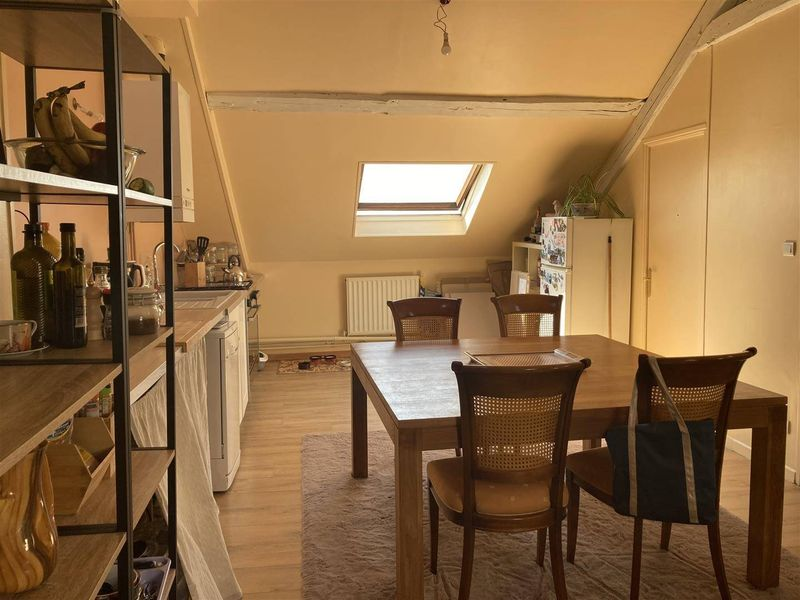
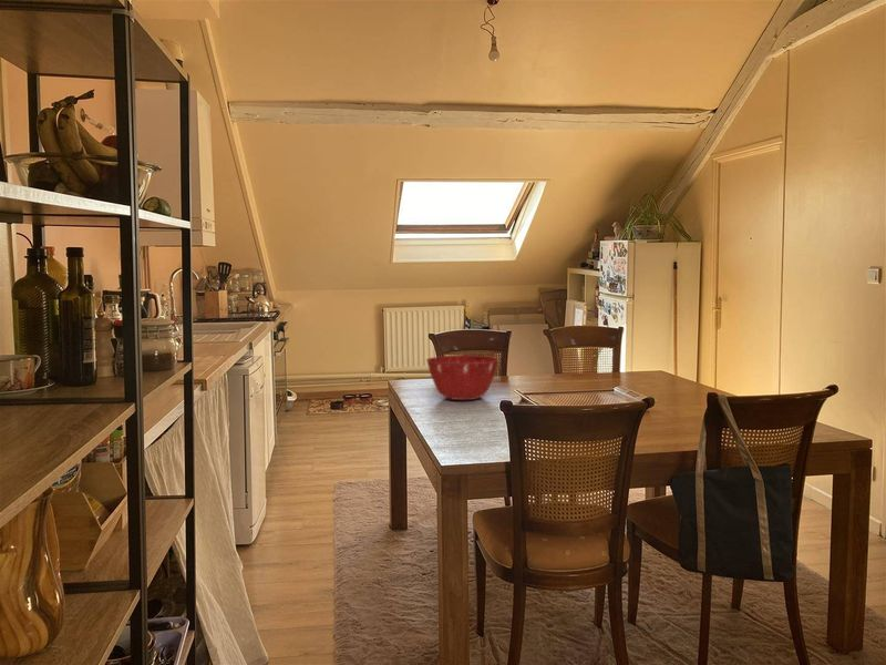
+ mixing bowl [425,355,501,401]
